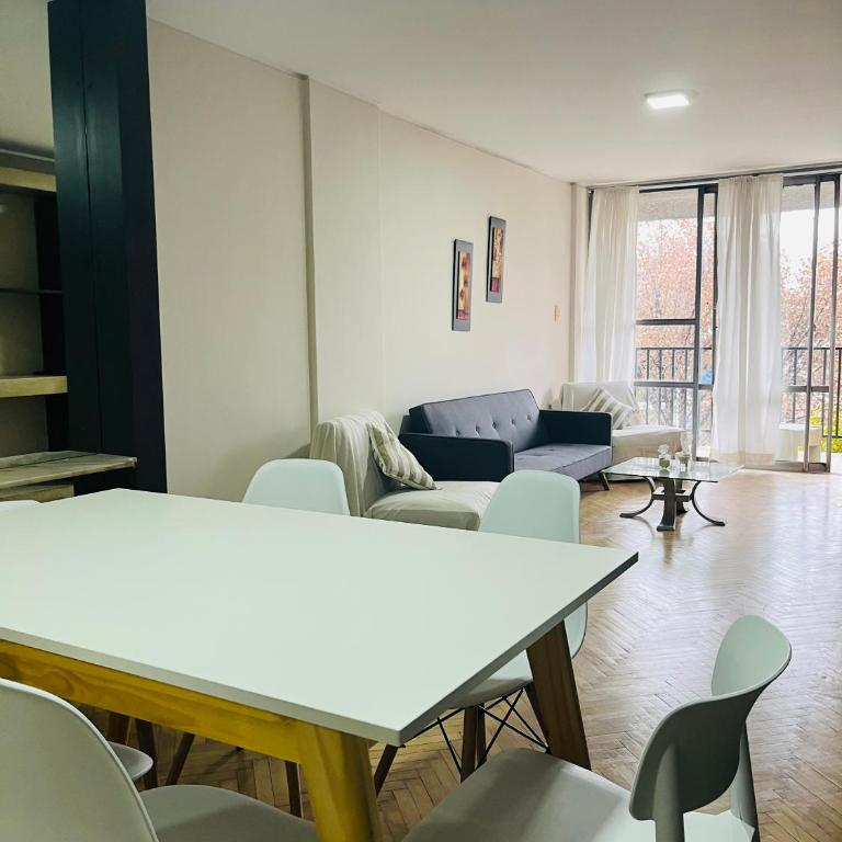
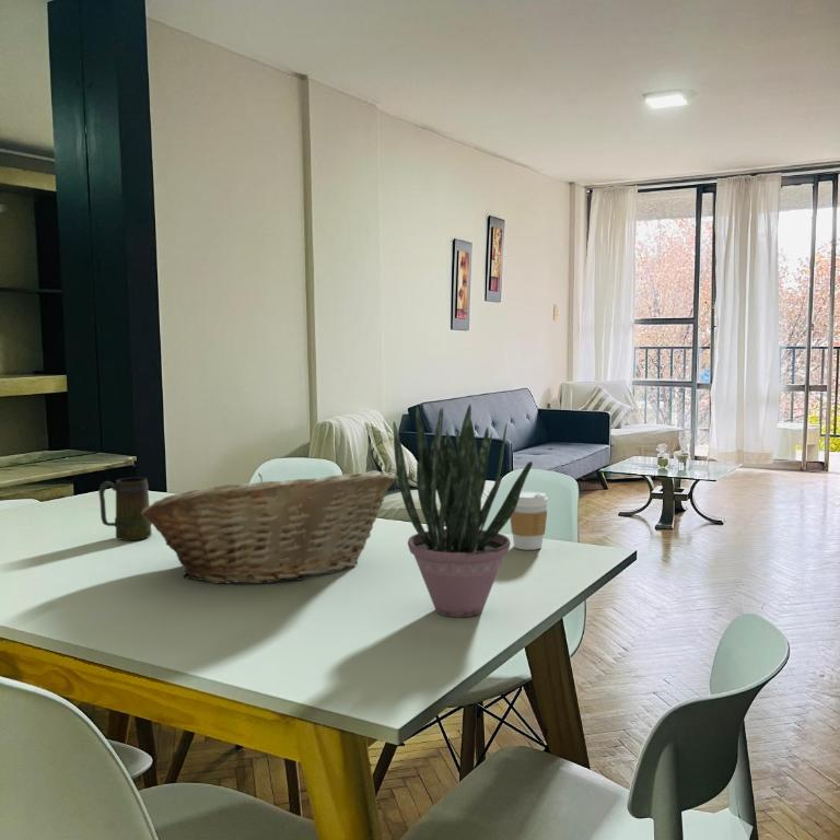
+ coffee cup [510,491,549,551]
+ fruit basket [141,469,396,585]
+ mug [97,477,153,541]
+ potted plant [392,402,534,618]
